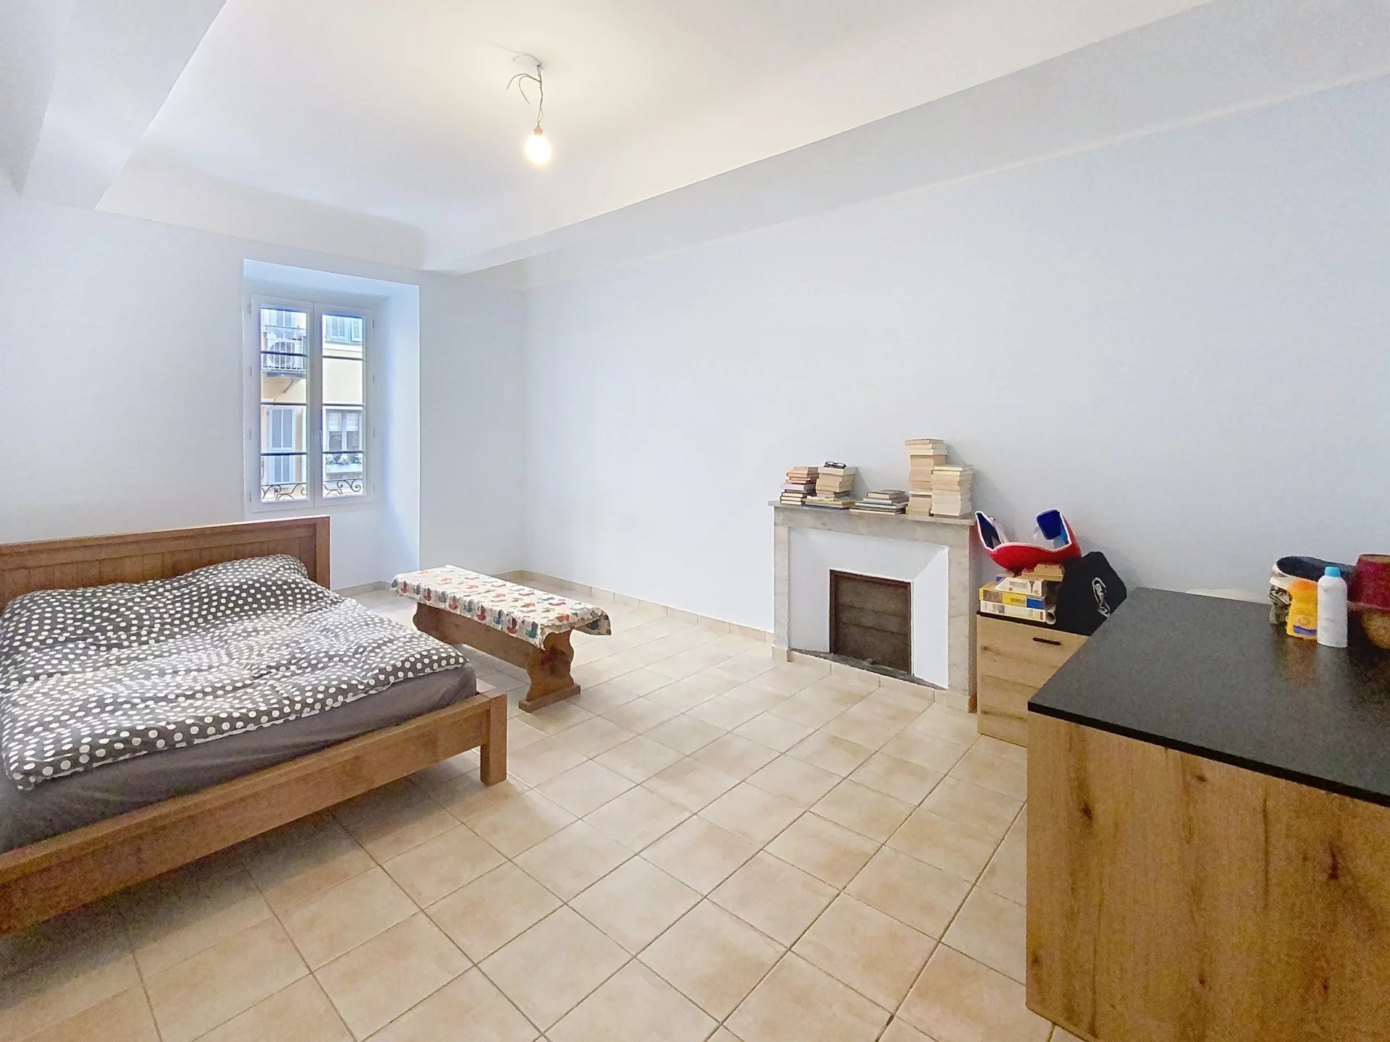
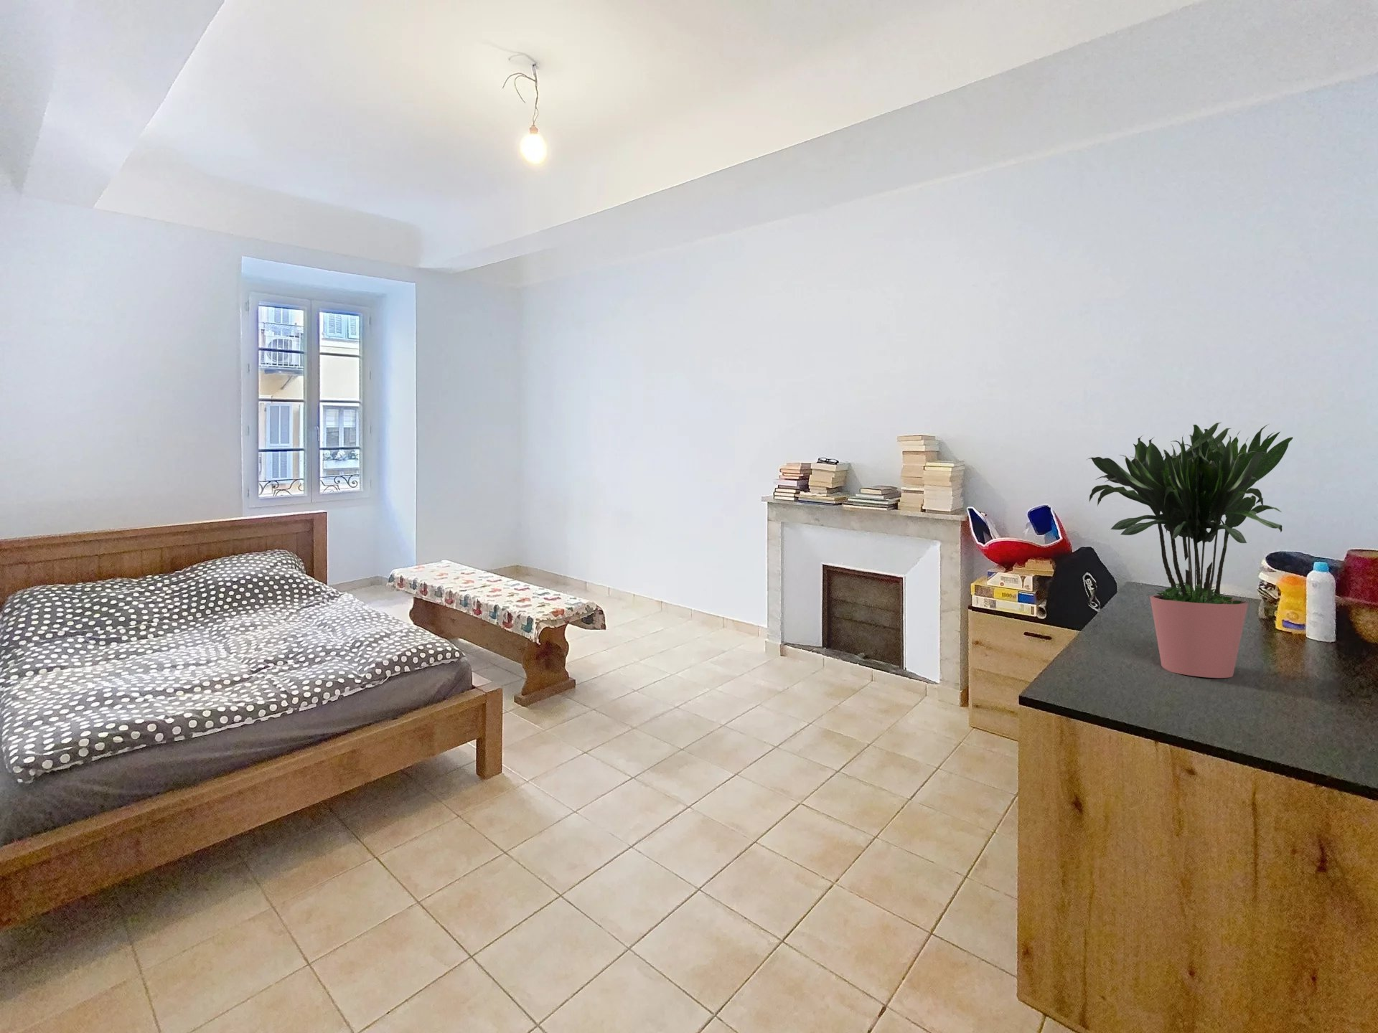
+ potted plant [1085,422,1293,678]
